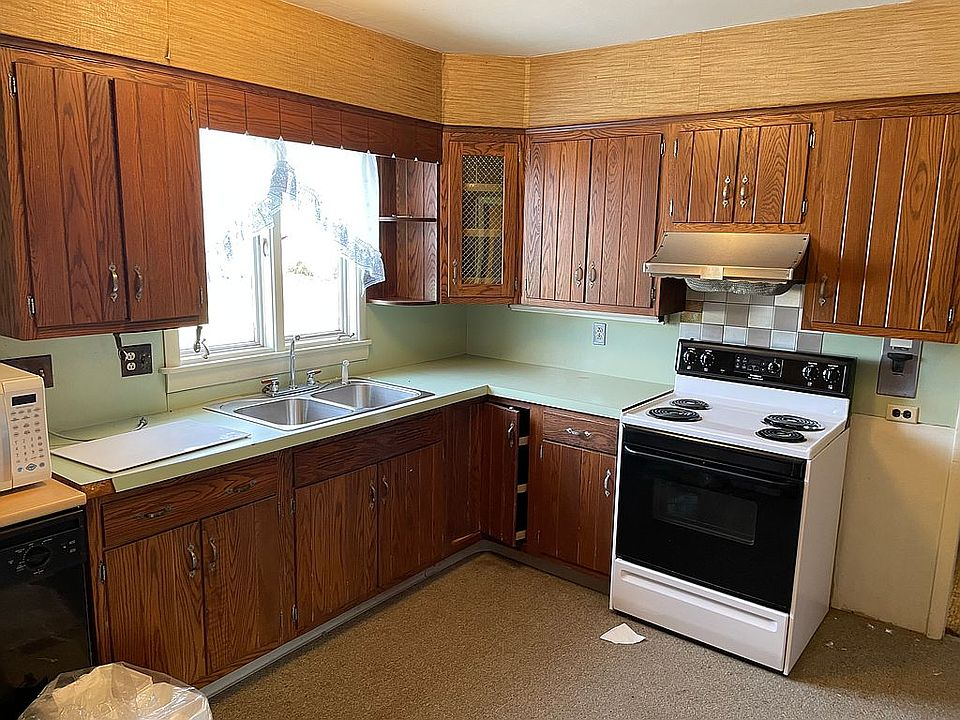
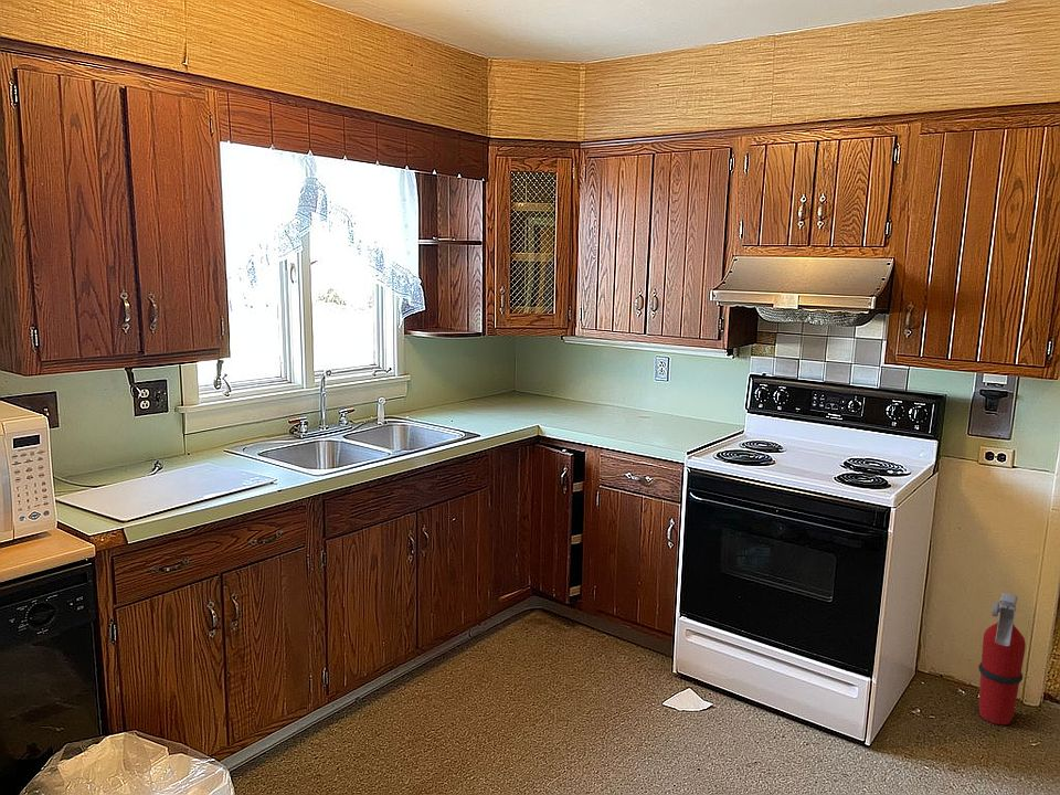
+ fire extinguisher [977,592,1027,725]
